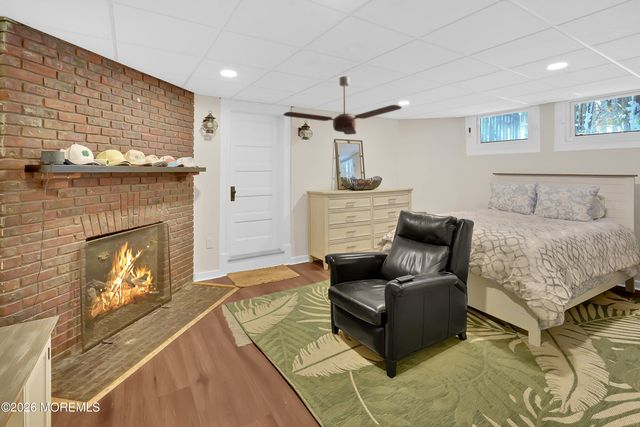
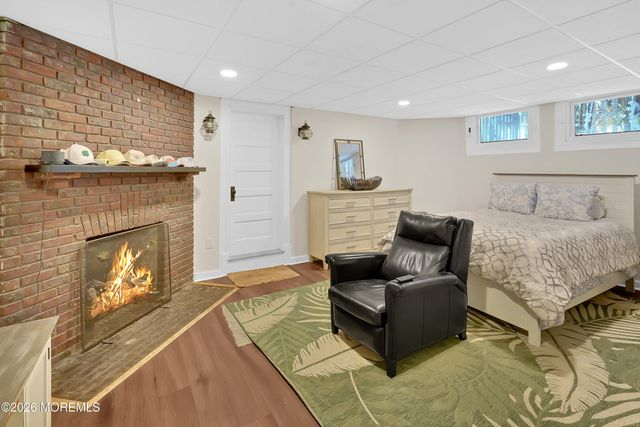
- ceiling fan [283,75,403,136]
